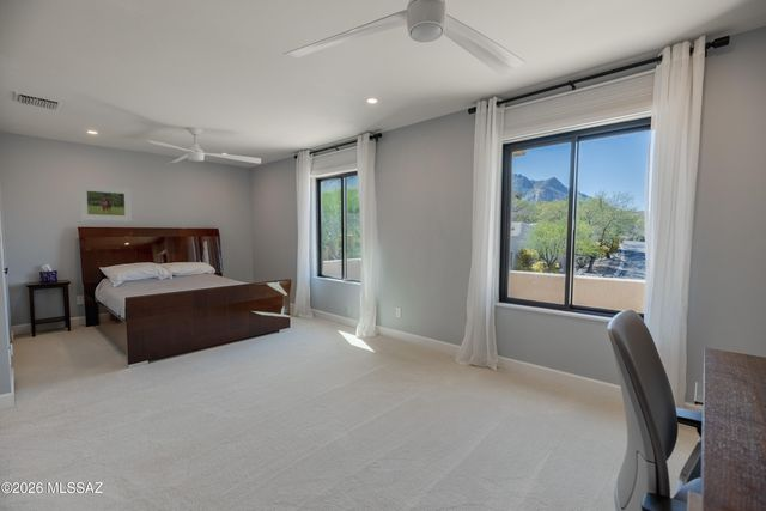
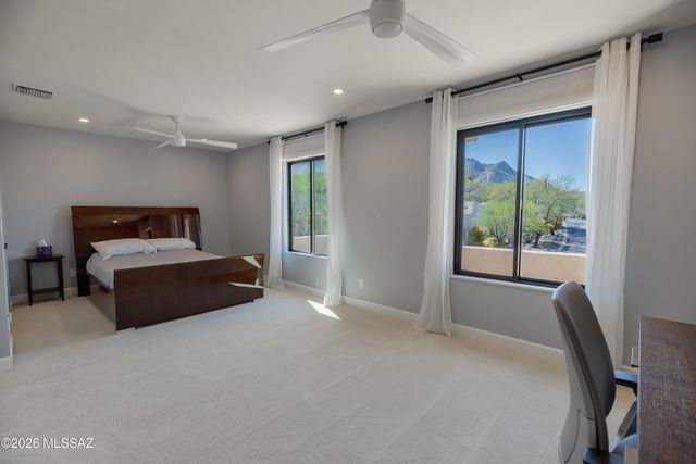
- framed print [78,184,133,223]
